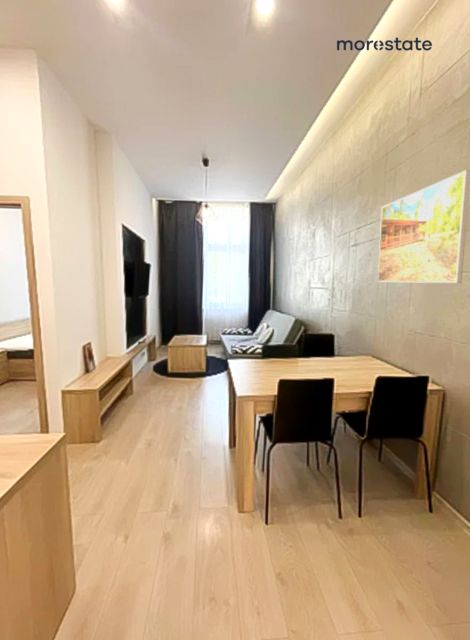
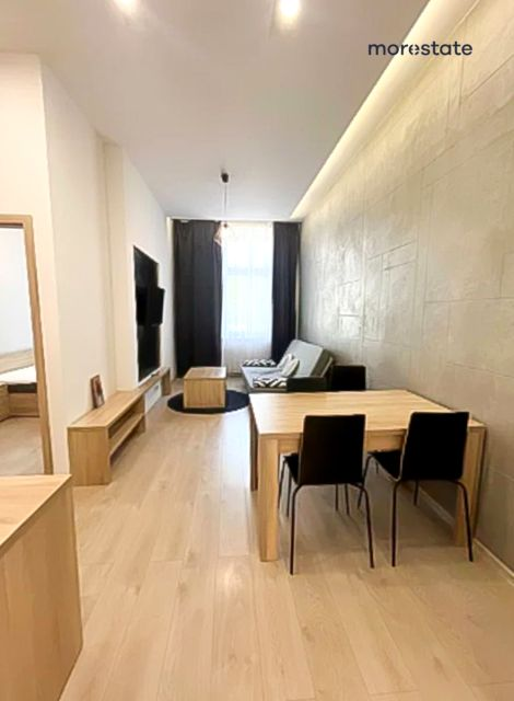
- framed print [377,169,470,284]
